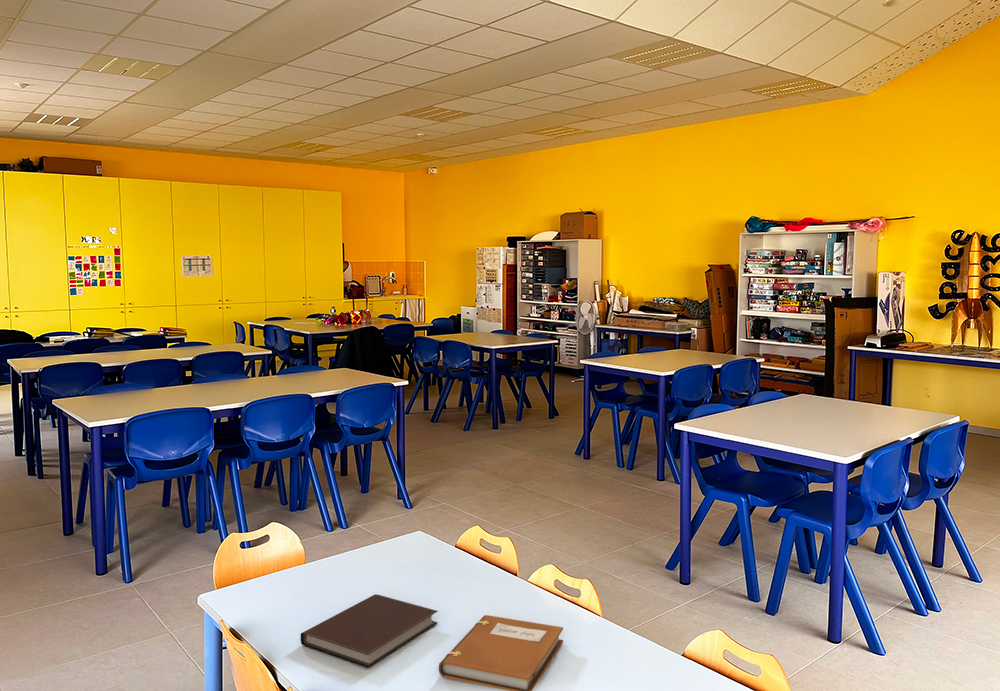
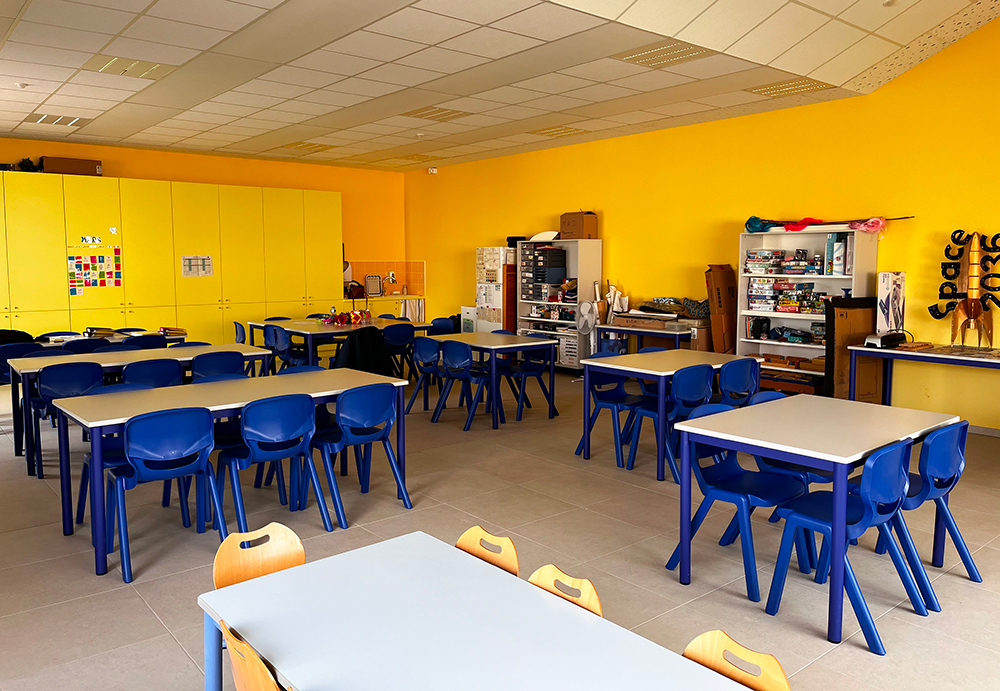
- notebook [438,614,564,691]
- notebook [300,593,439,669]
